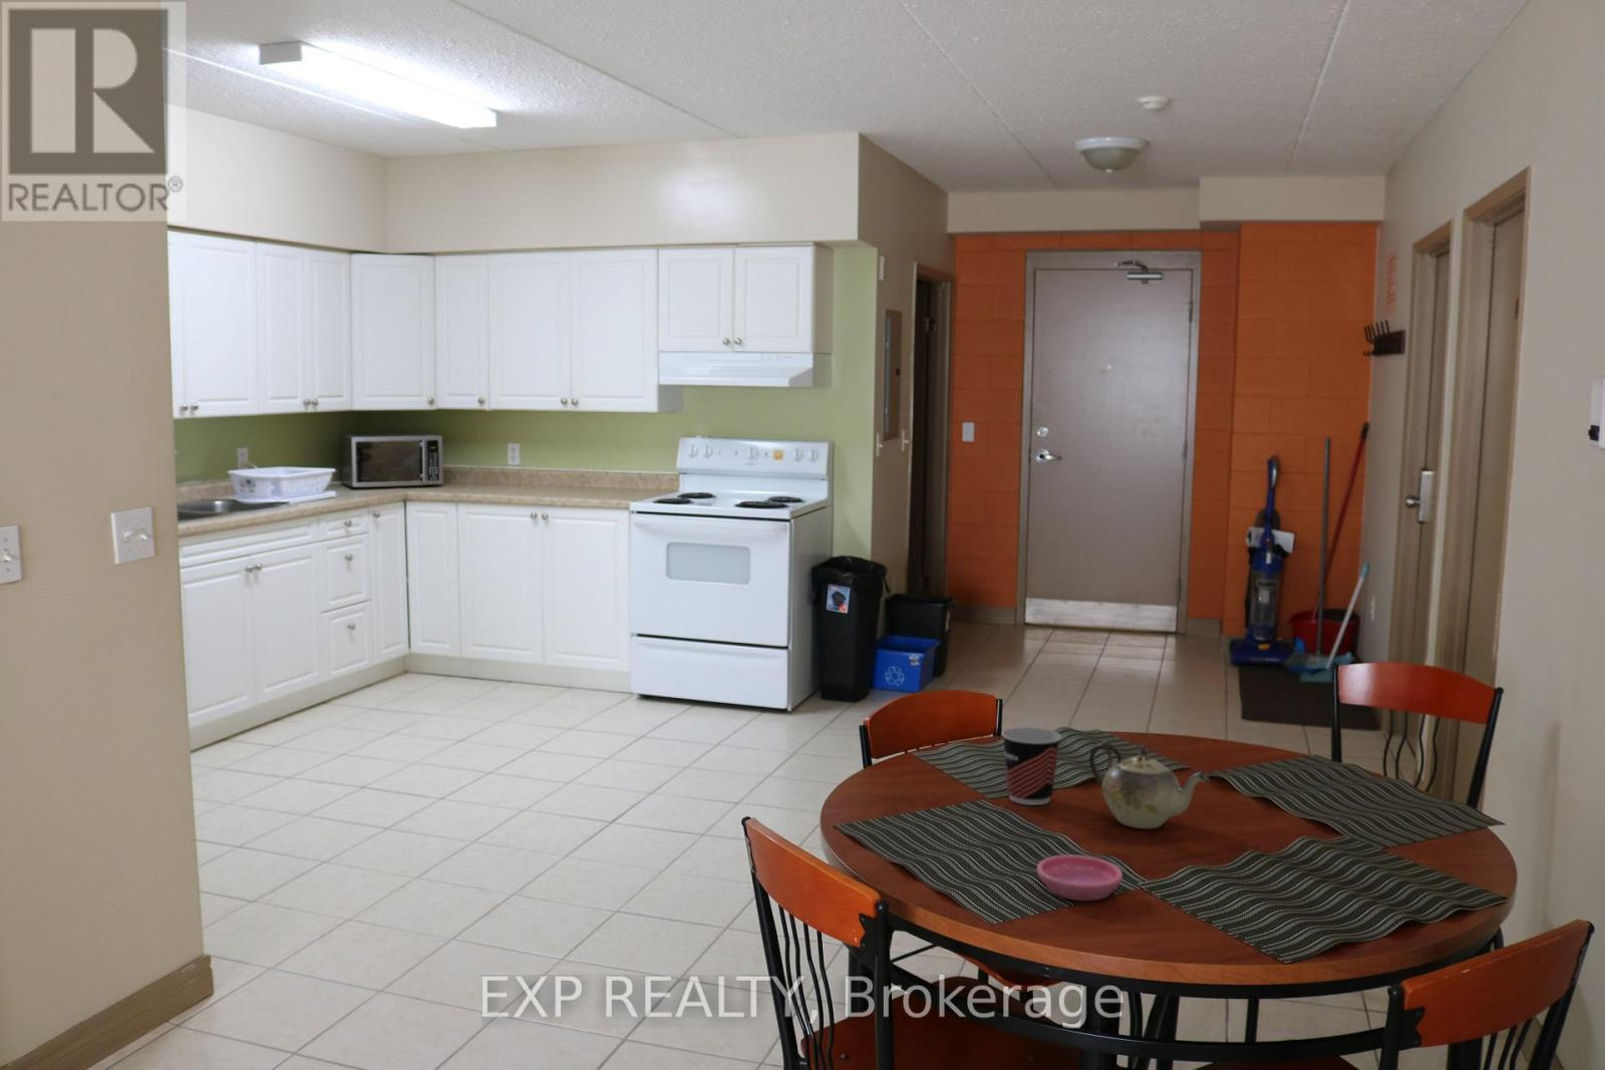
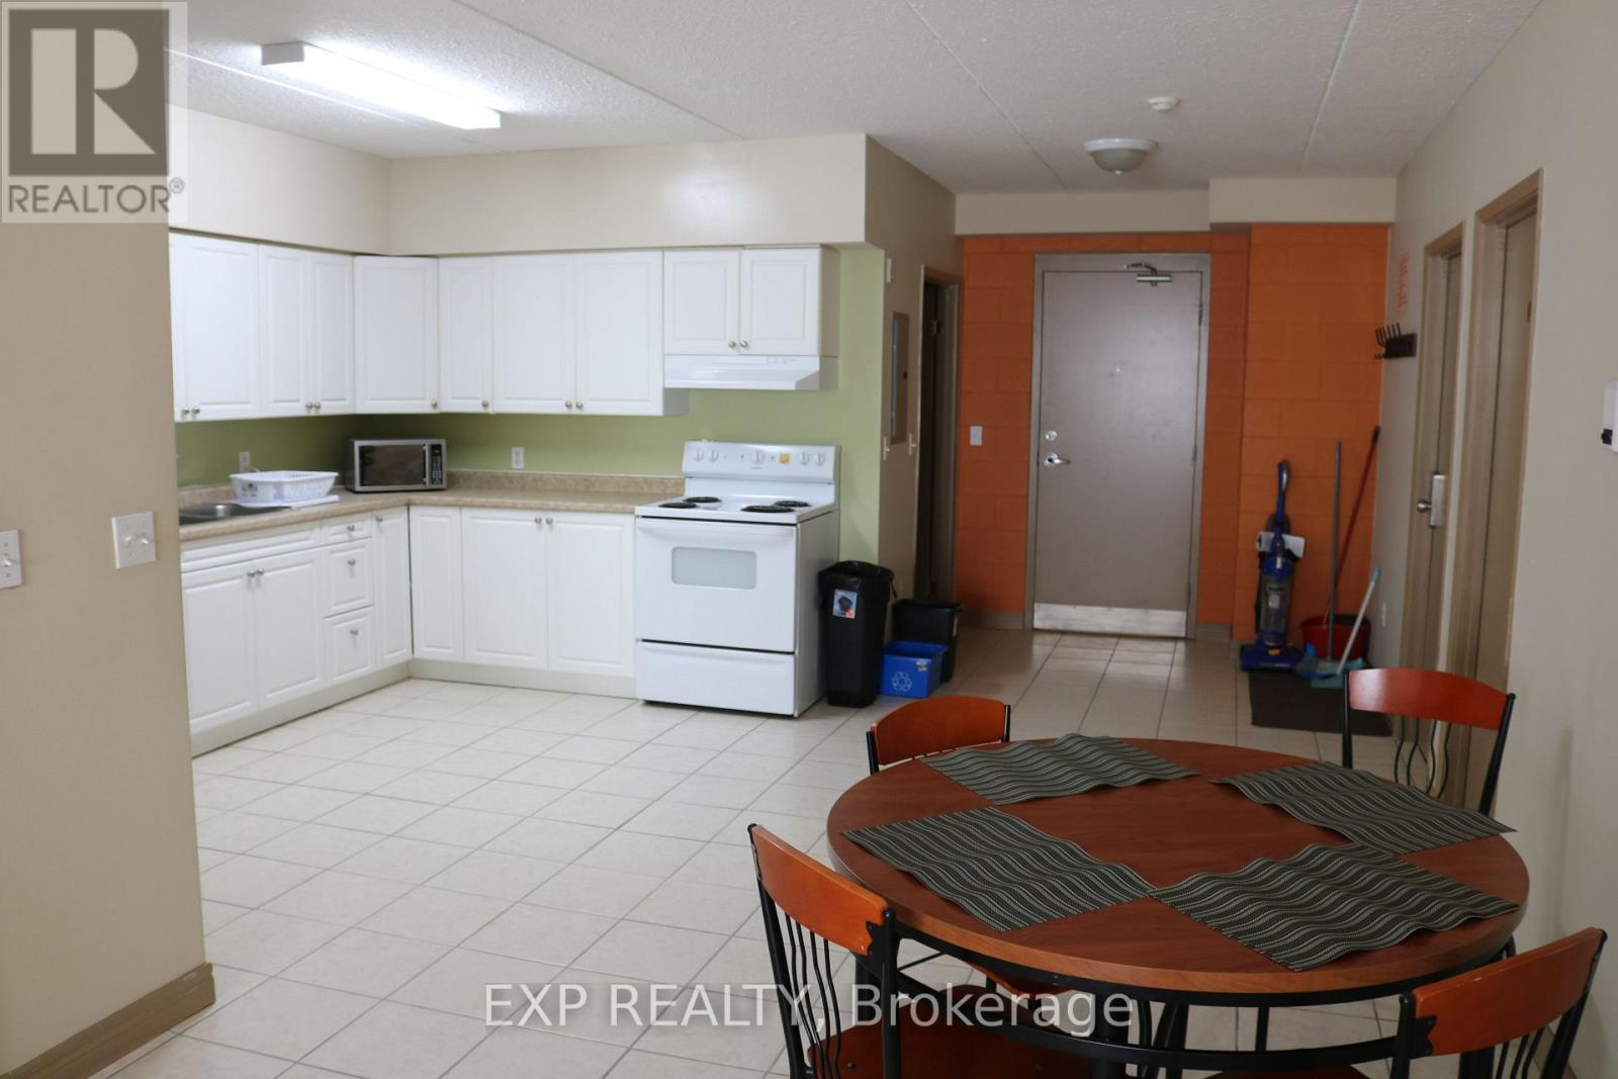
- cup [1001,726,1063,806]
- teapot [1088,742,1212,829]
- saucer [1037,854,1124,902]
